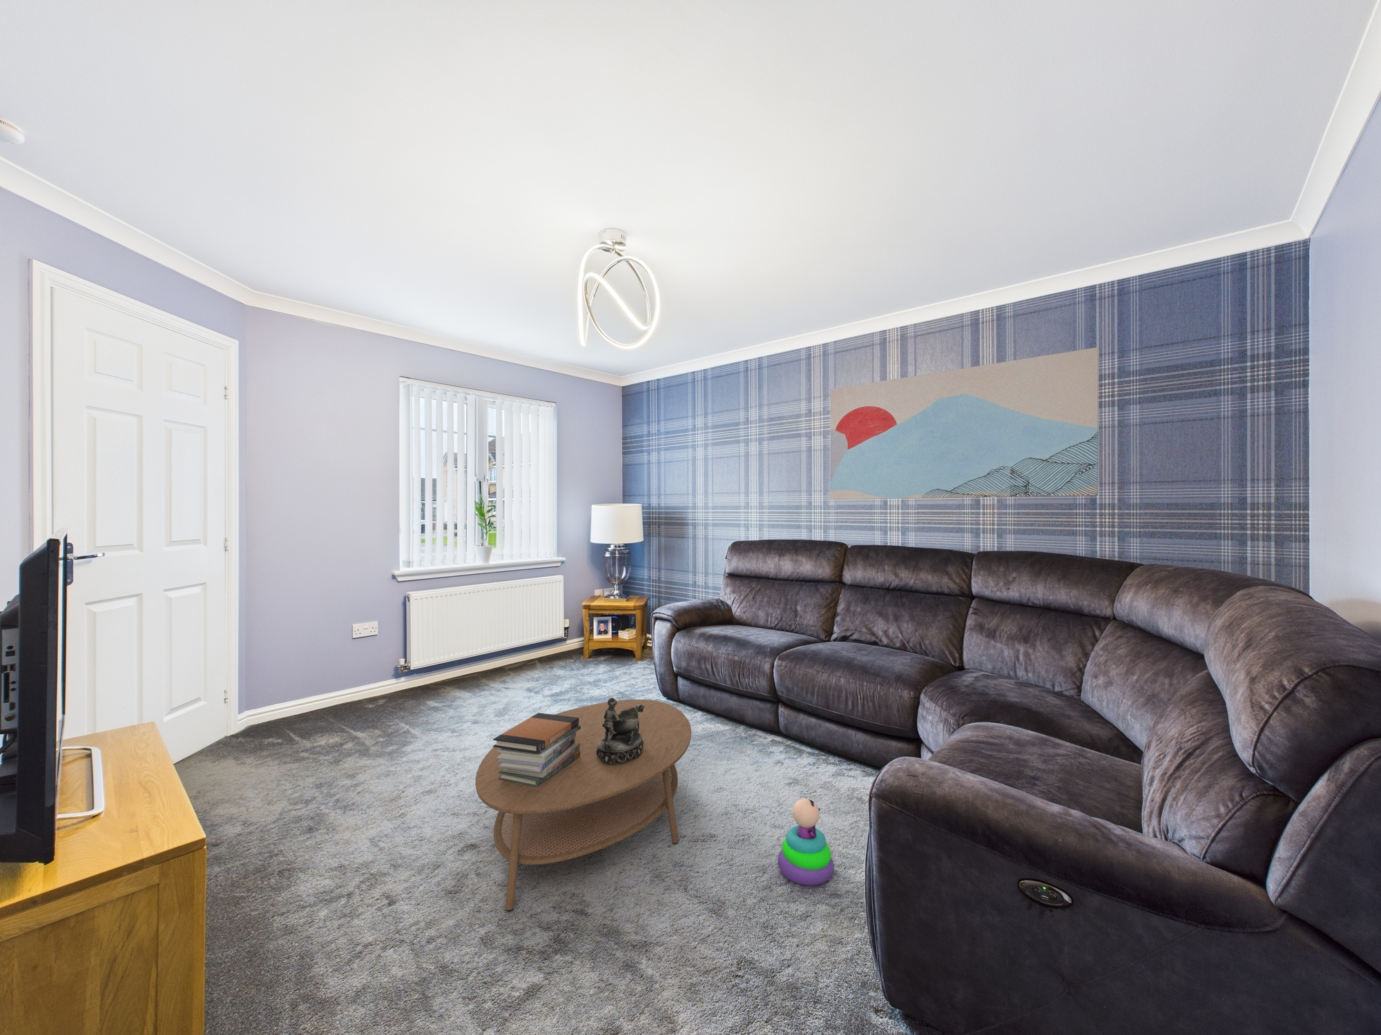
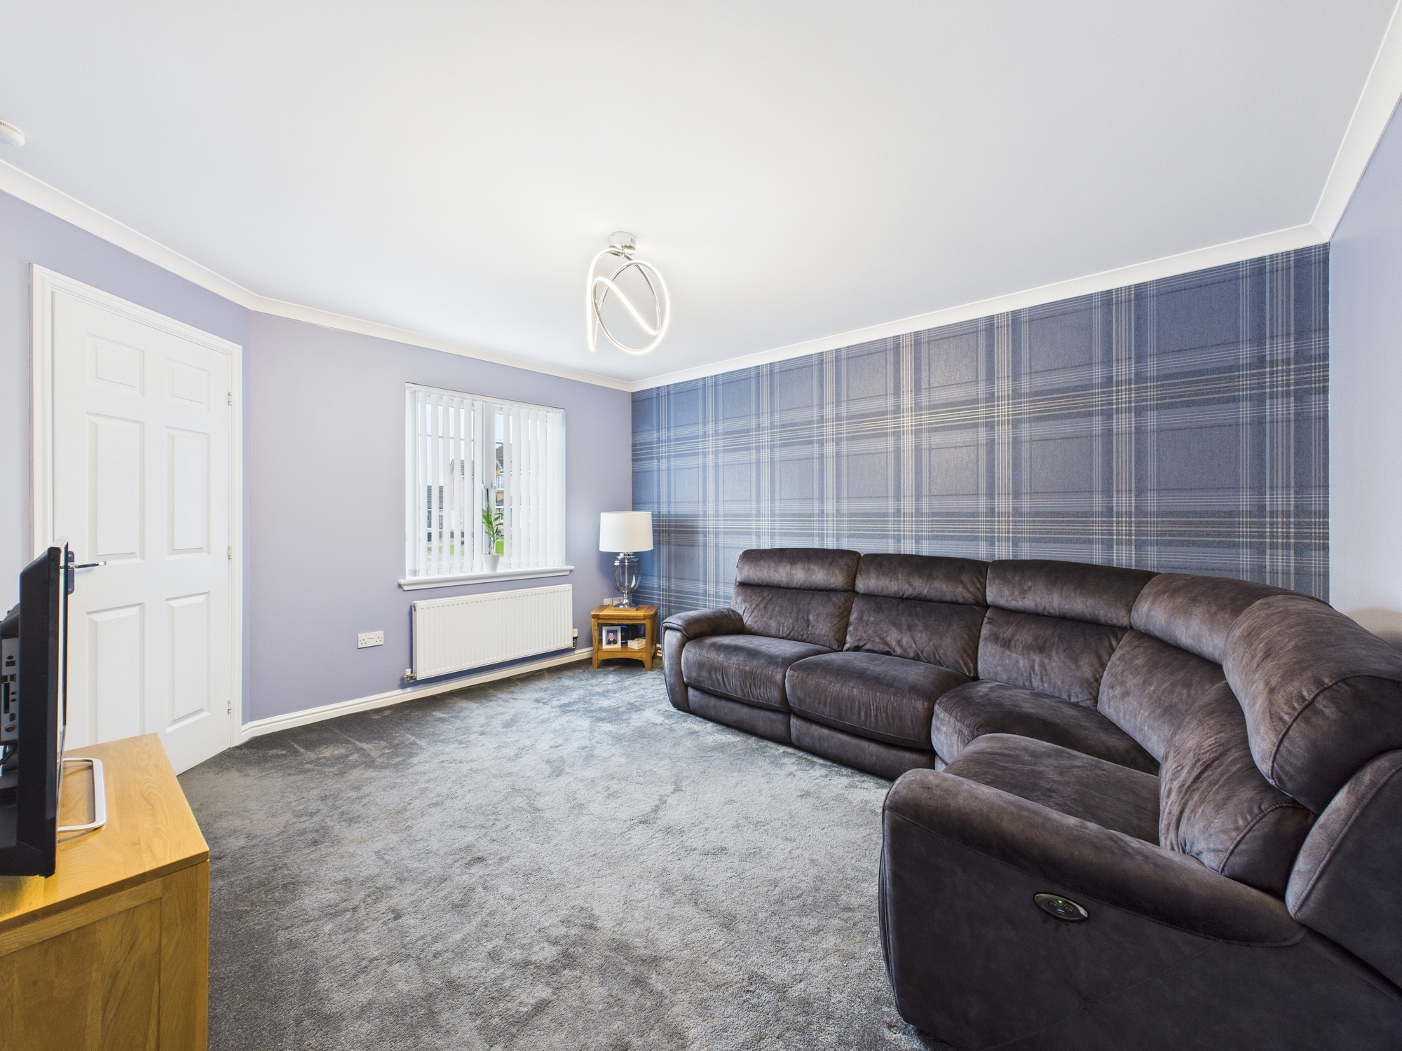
- wall art [830,347,1099,500]
- stacking toy [777,797,834,886]
- book stack [493,712,581,787]
- decorative bowl [596,697,644,765]
- coffee table [475,699,692,911]
